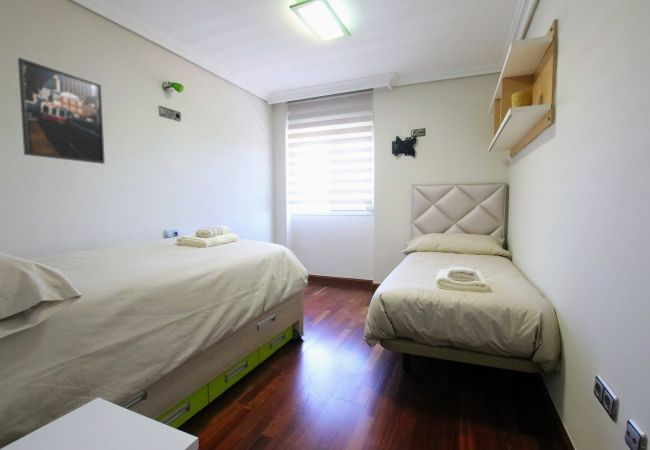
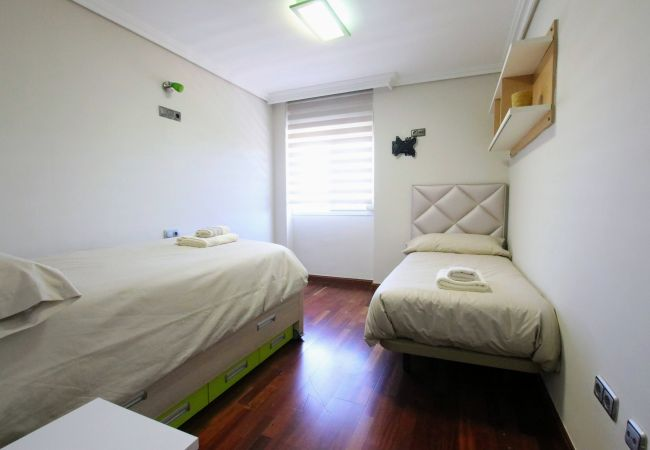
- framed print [17,57,106,165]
